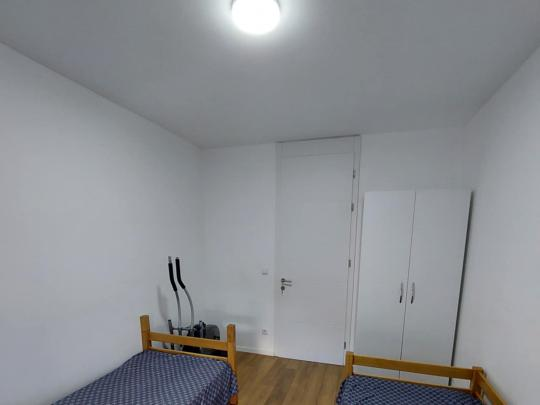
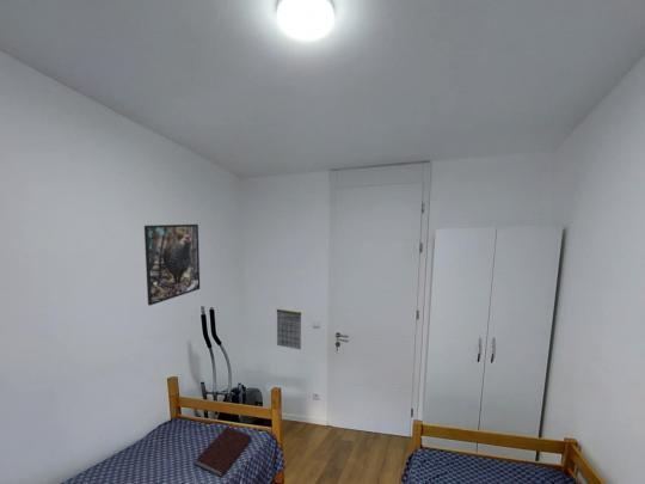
+ notebook [195,425,253,479]
+ calendar [276,305,302,350]
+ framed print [143,223,201,307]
